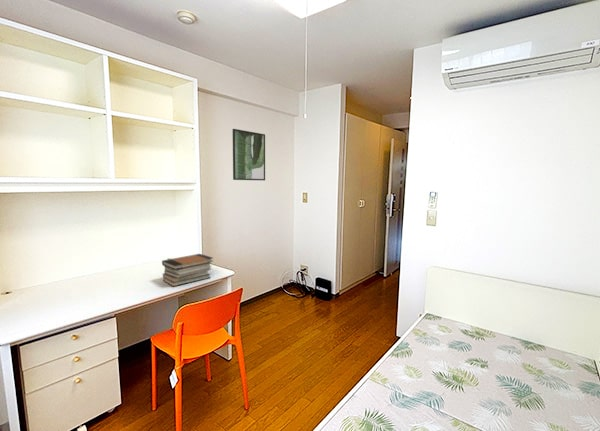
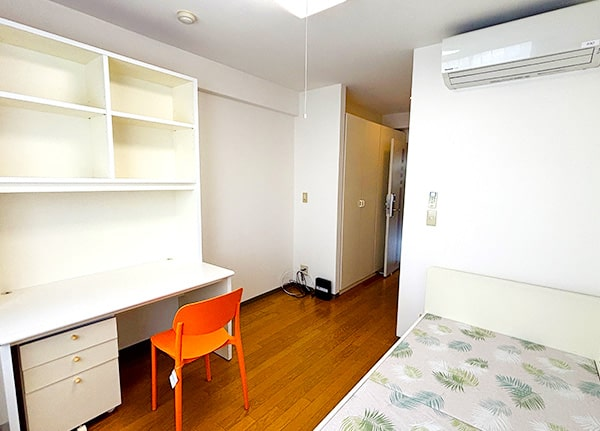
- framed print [232,128,266,181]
- book stack [161,253,214,287]
